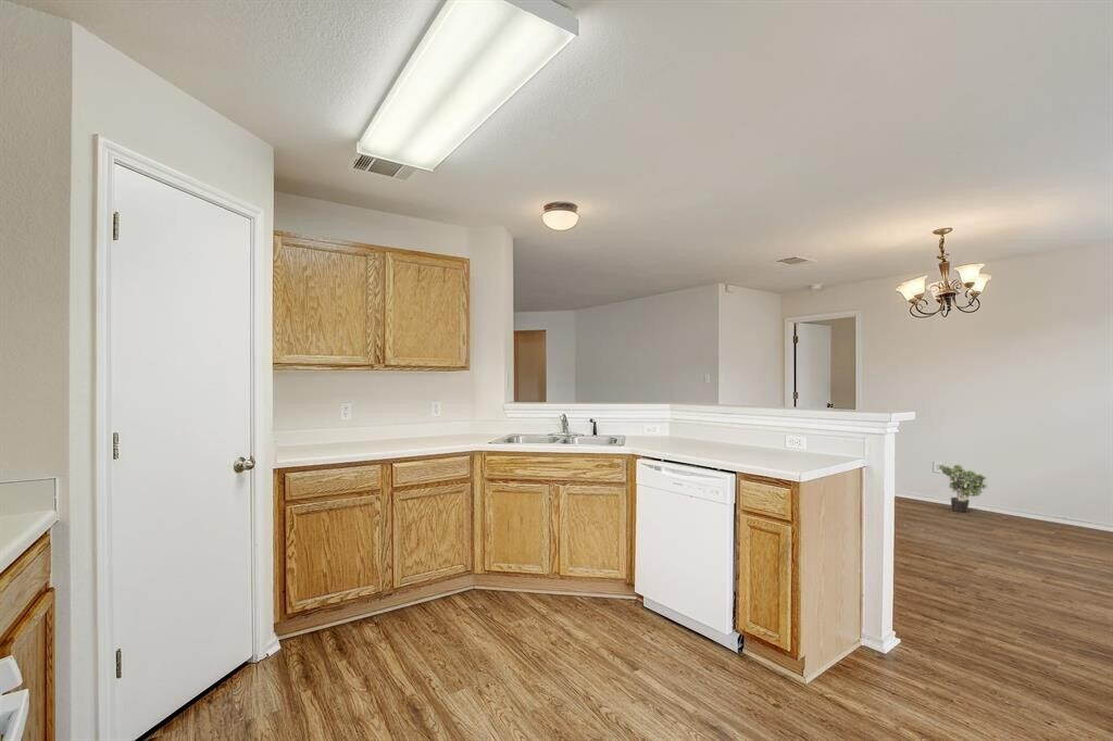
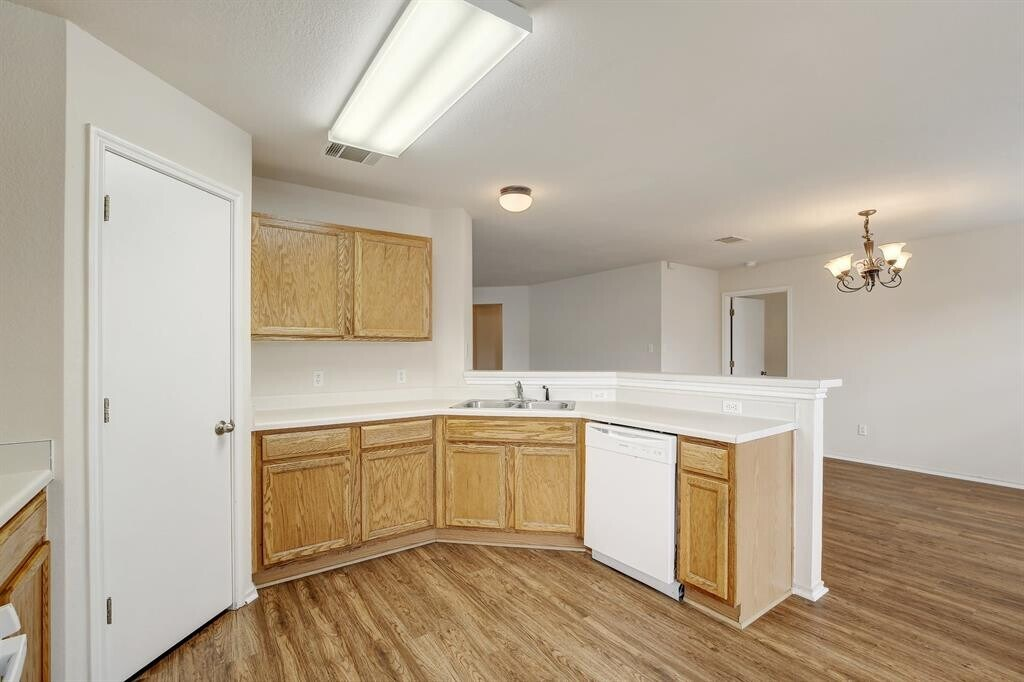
- potted plant [937,463,989,513]
